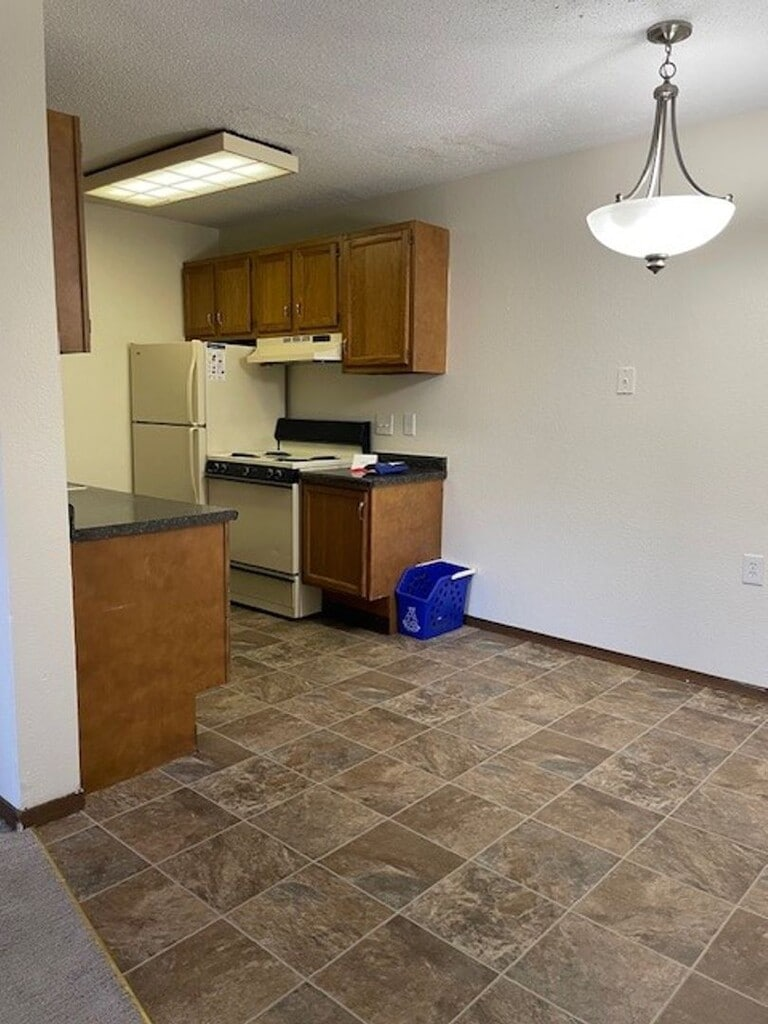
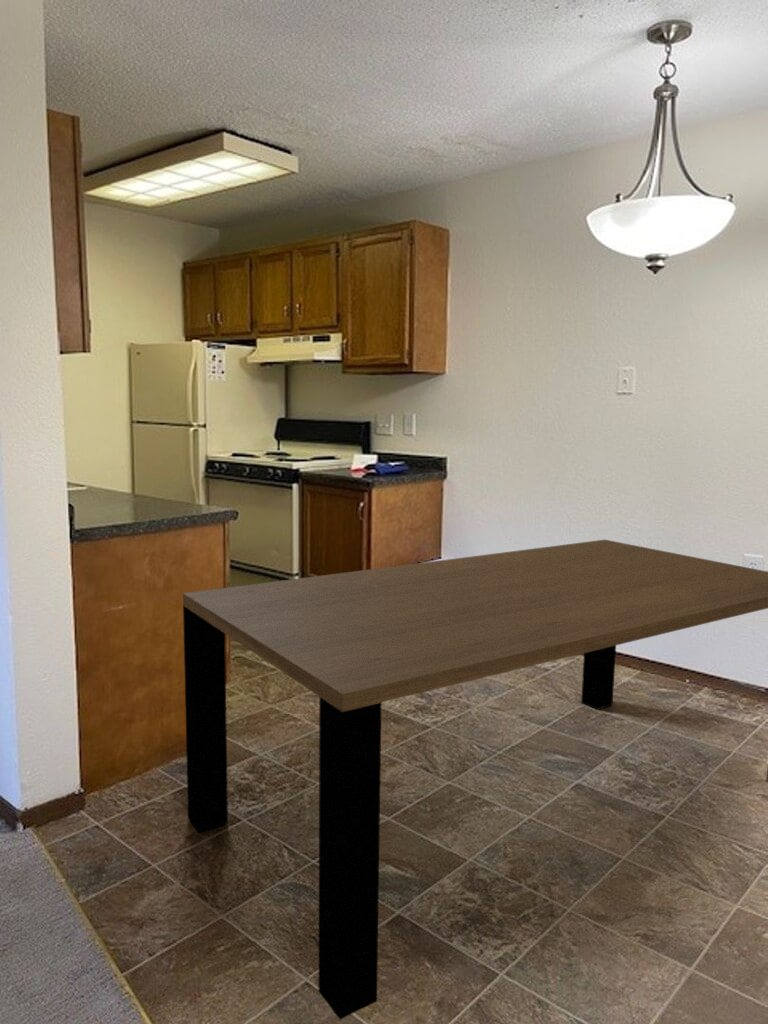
+ dining table [182,539,768,1020]
